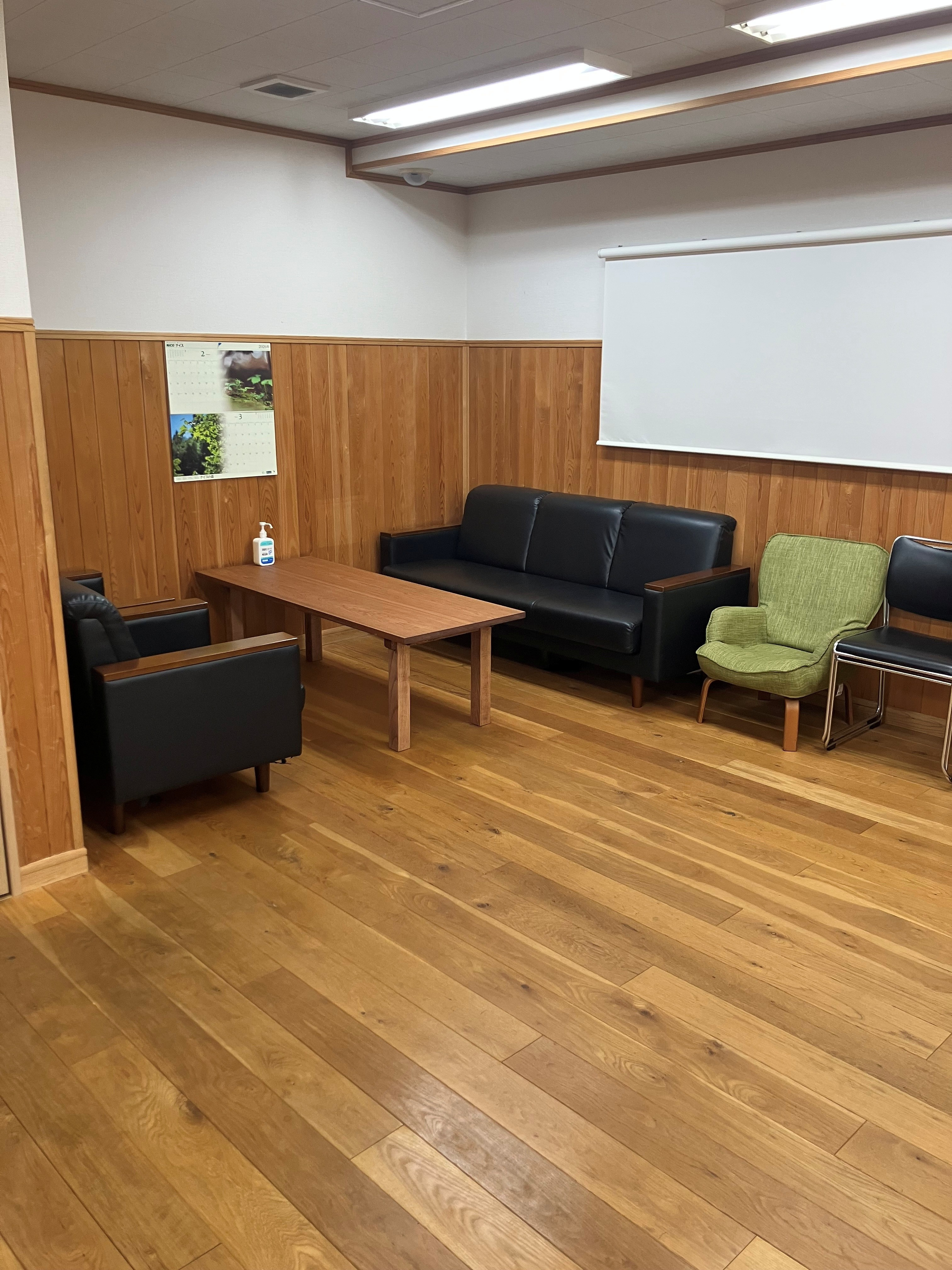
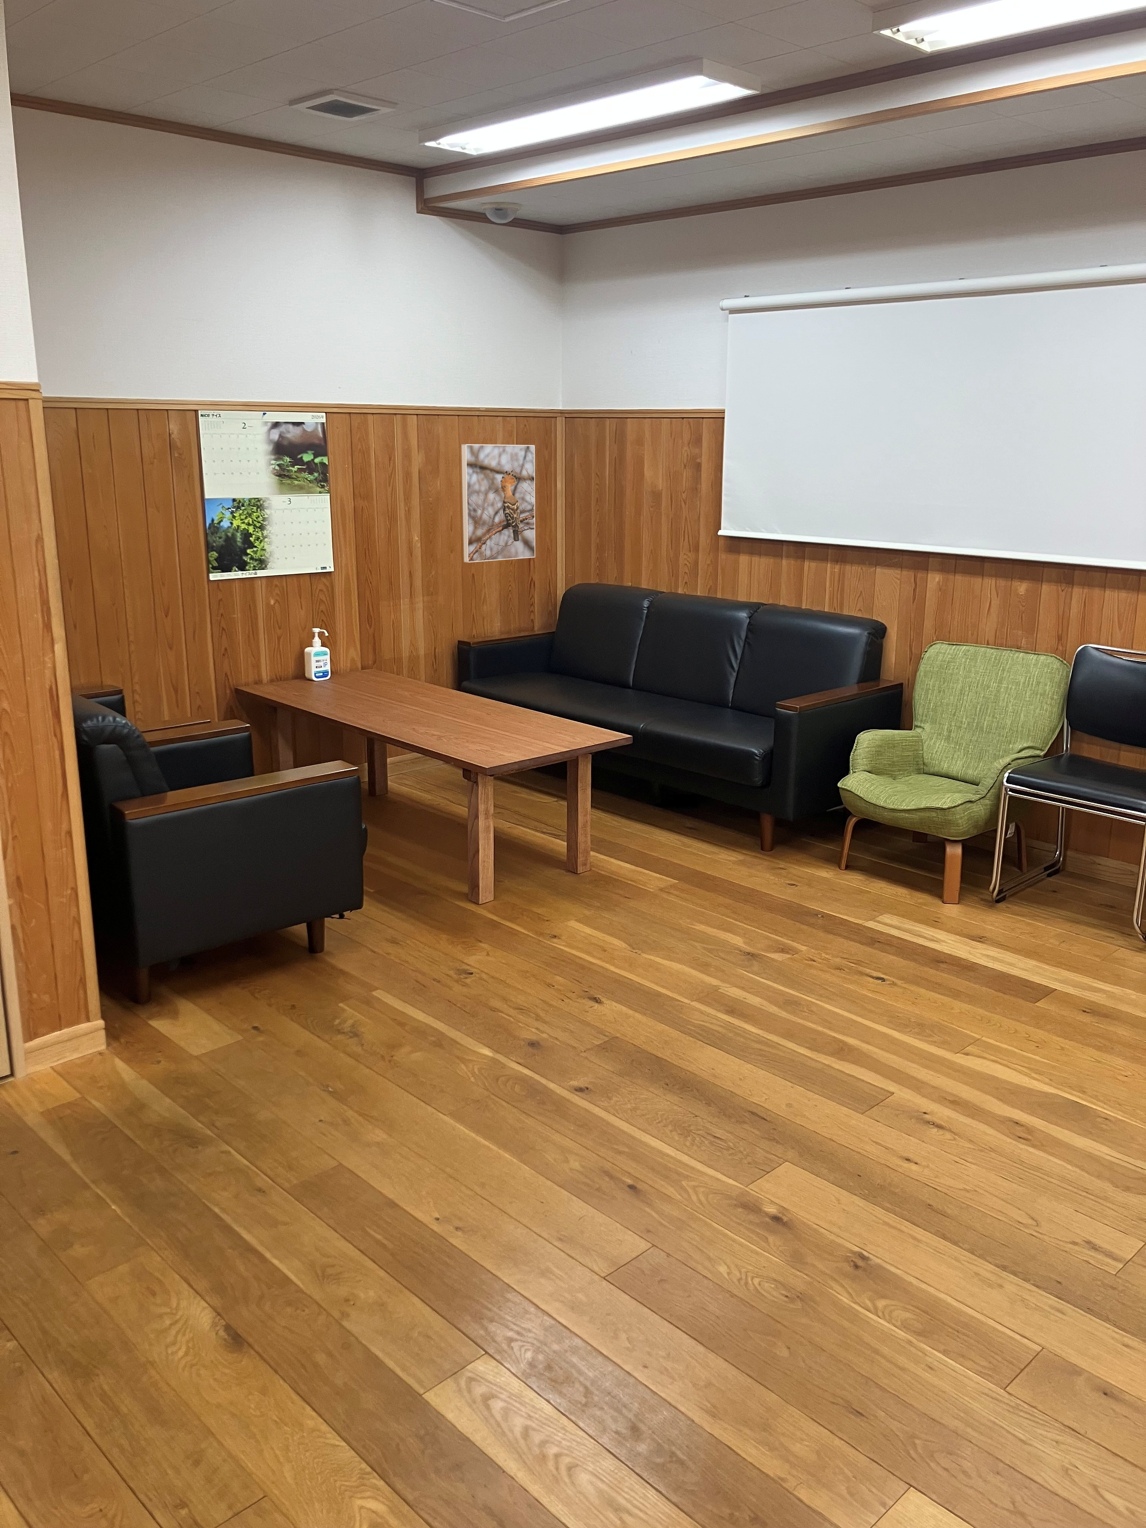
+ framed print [461,444,536,563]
